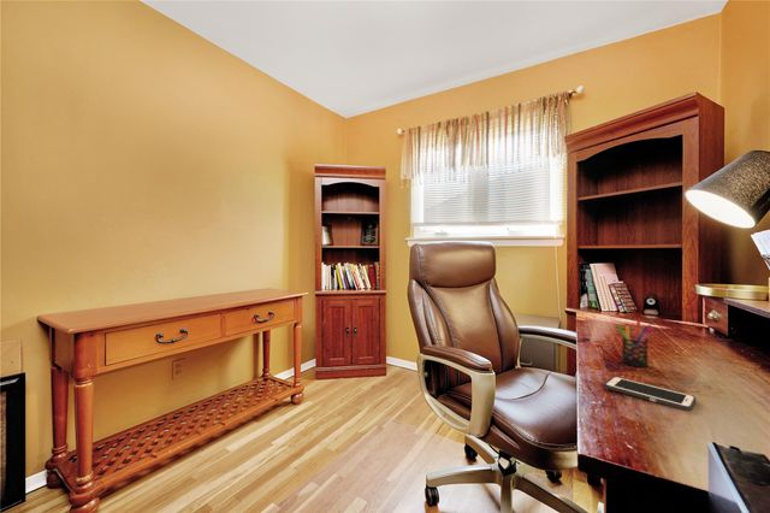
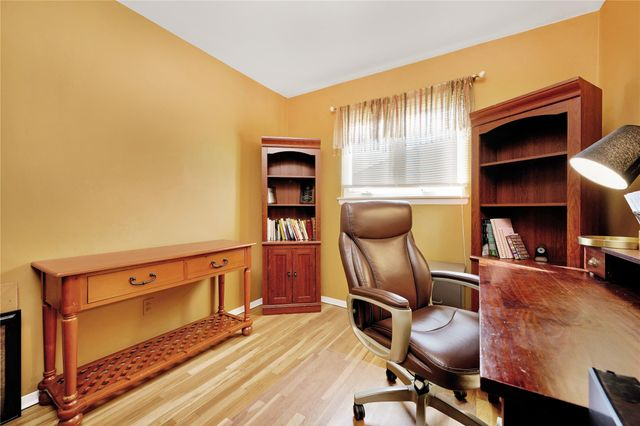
- cell phone [603,376,697,412]
- pen holder [615,318,654,368]
